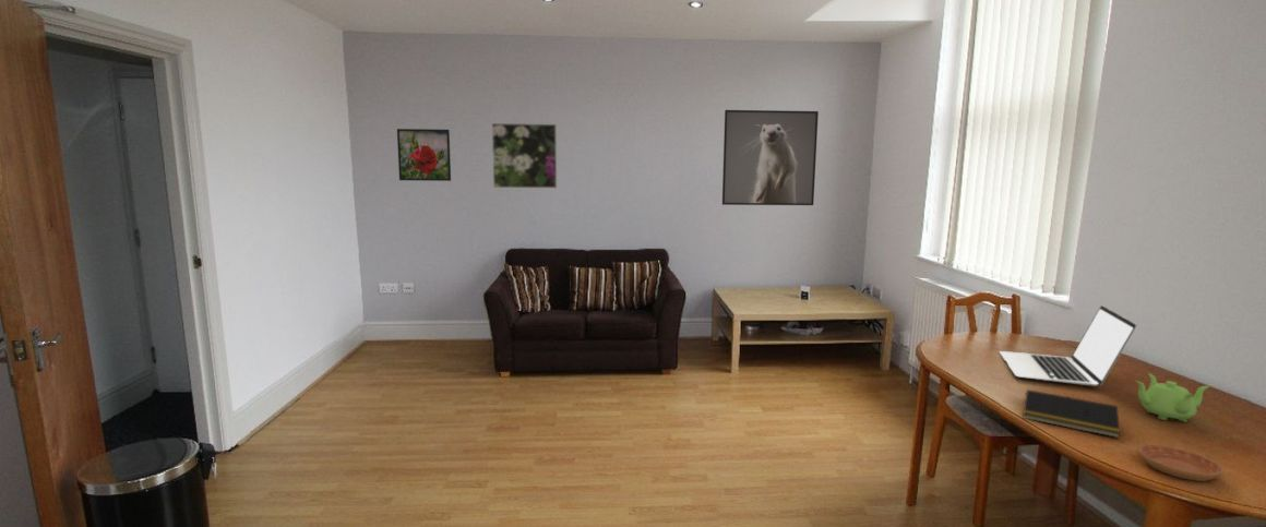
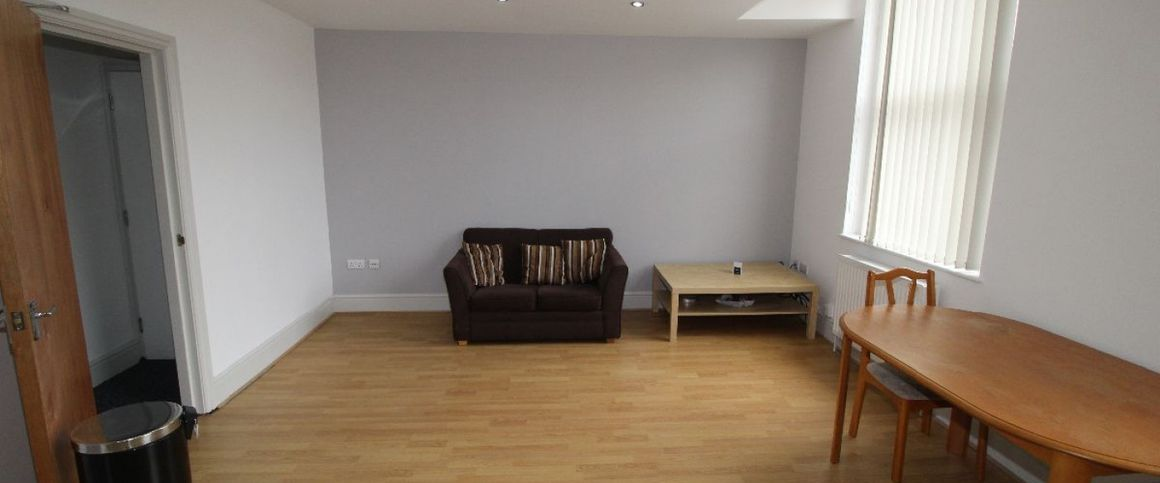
- notepad [1022,388,1121,439]
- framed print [721,109,820,206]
- teapot [1134,372,1210,423]
- saucer [1138,444,1225,482]
- laptop [998,304,1138,387]
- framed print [491,122,558,189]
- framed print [396,128,452,182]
